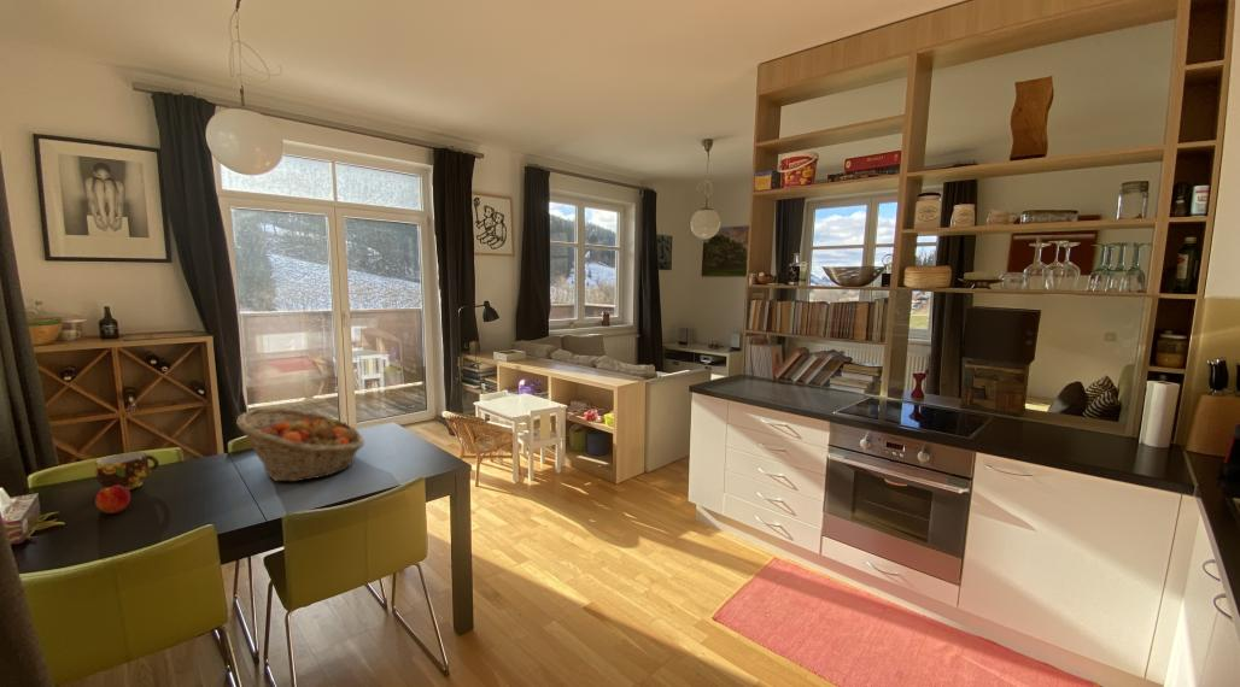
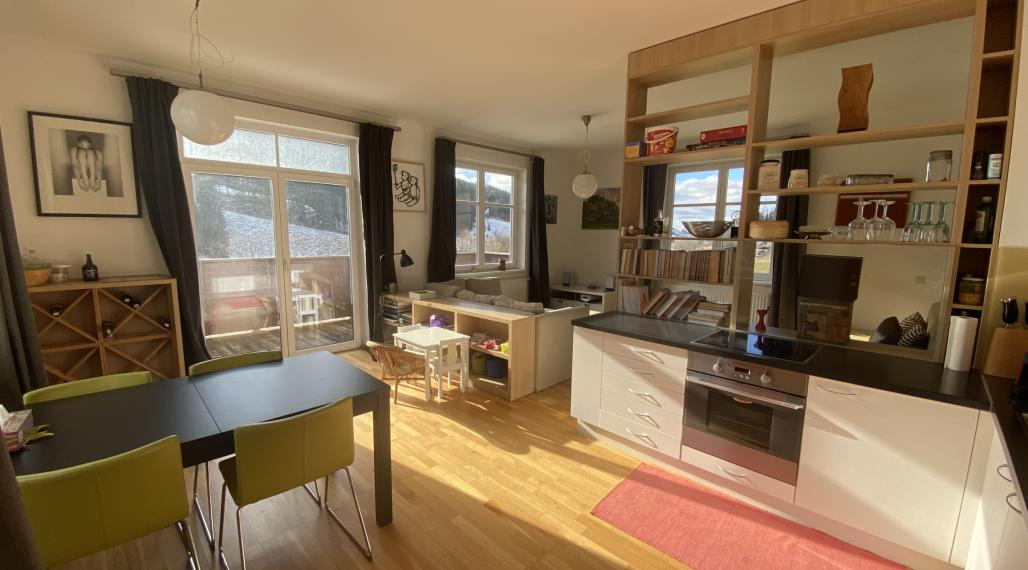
- fruit basket [235,407,365,482]
- peach [94,485,131,515]
- cup [94,451,160,491]
